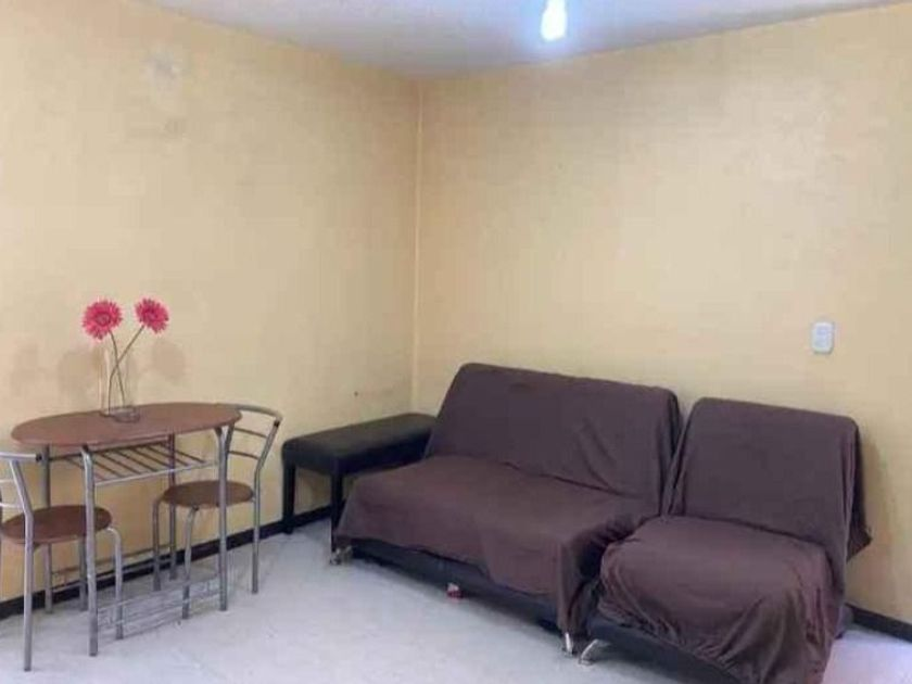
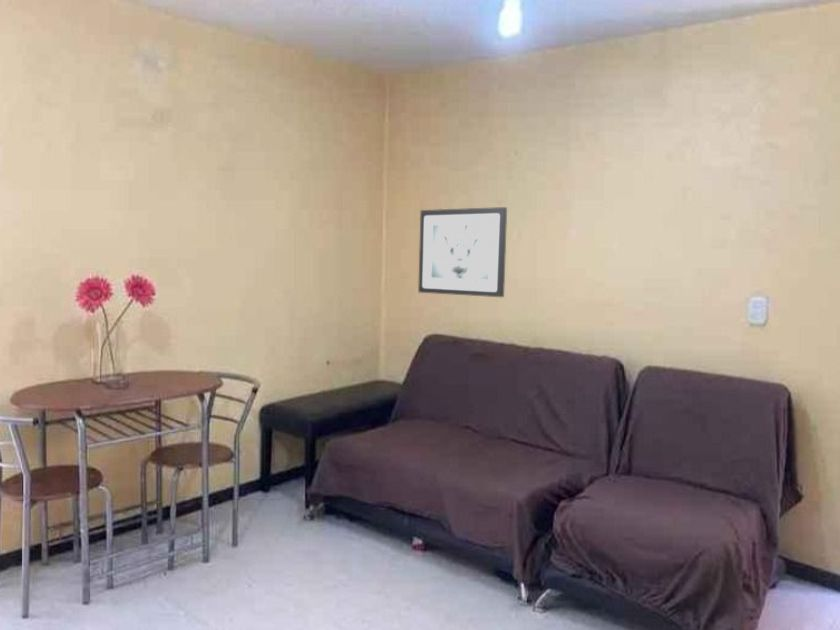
+ wall art [417,206,508,298]
